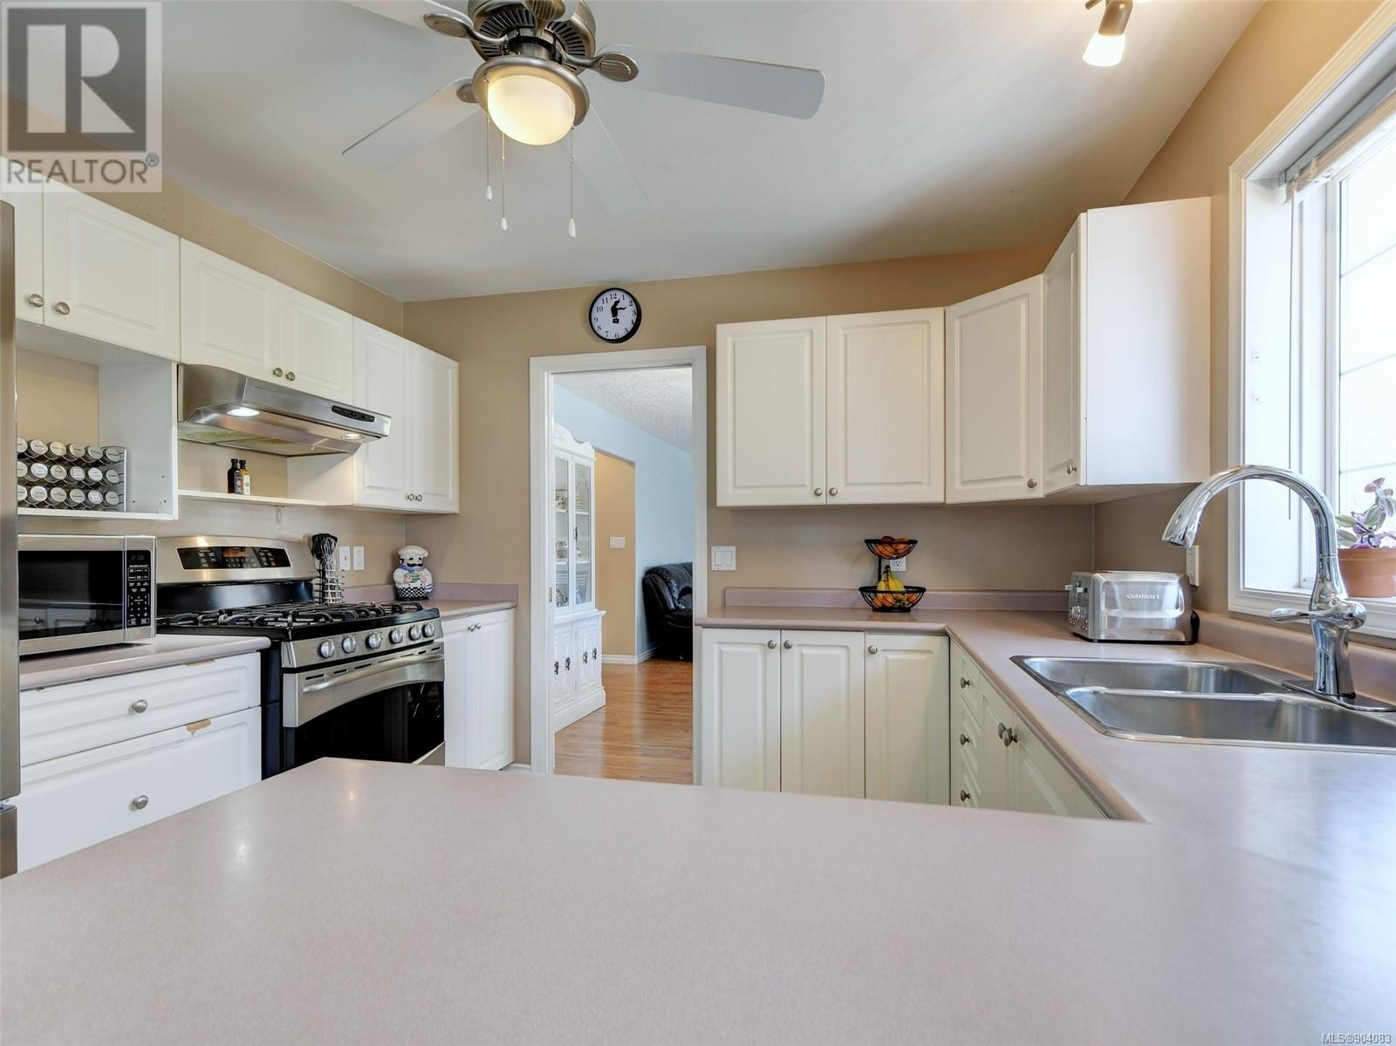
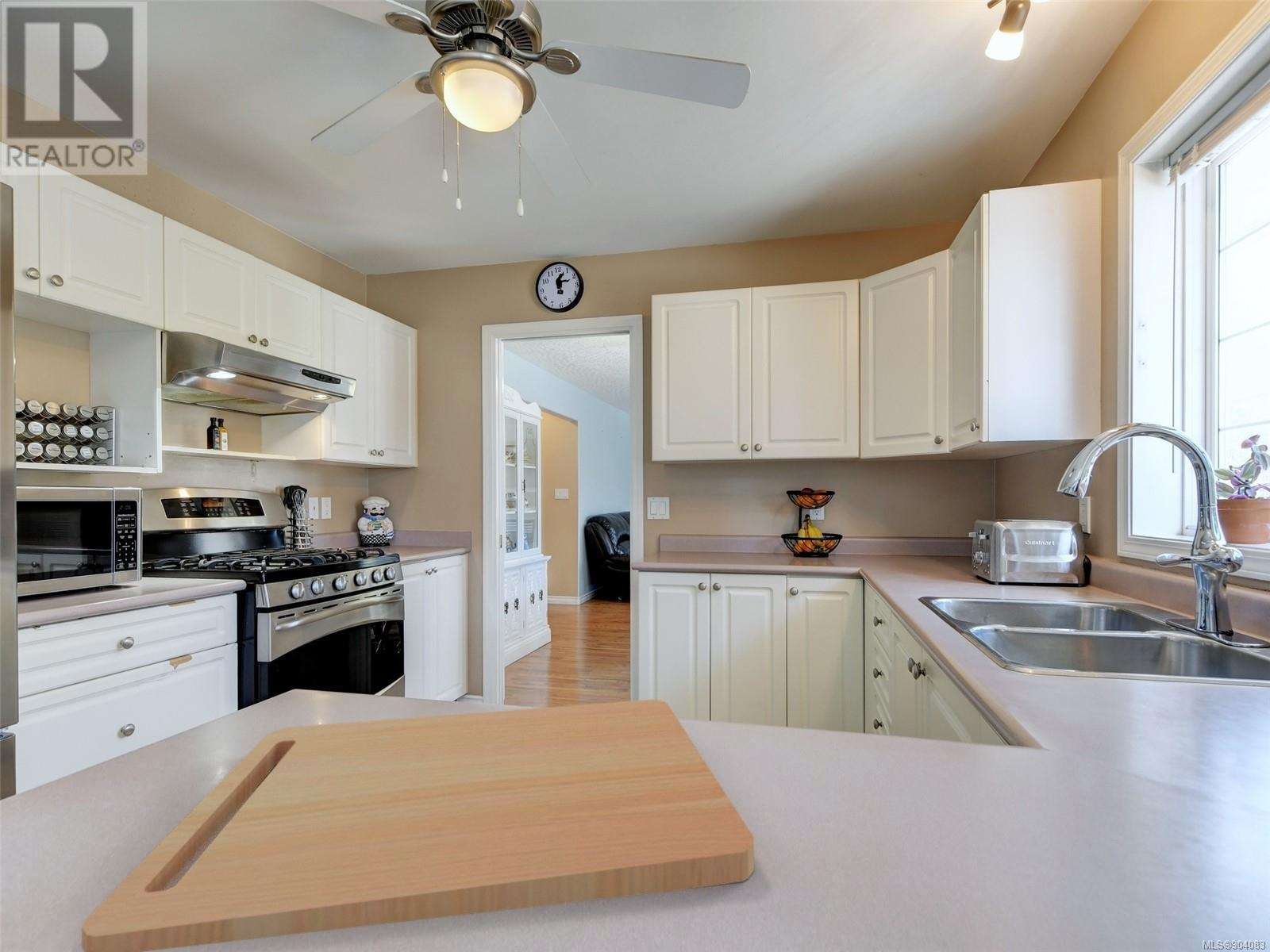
+ cutting board [81,698,755,952]
